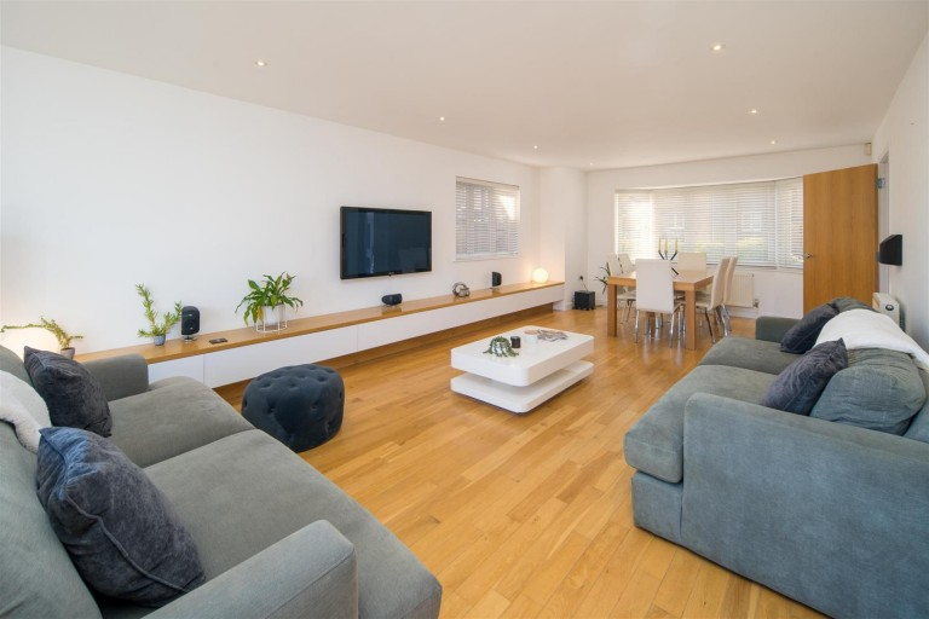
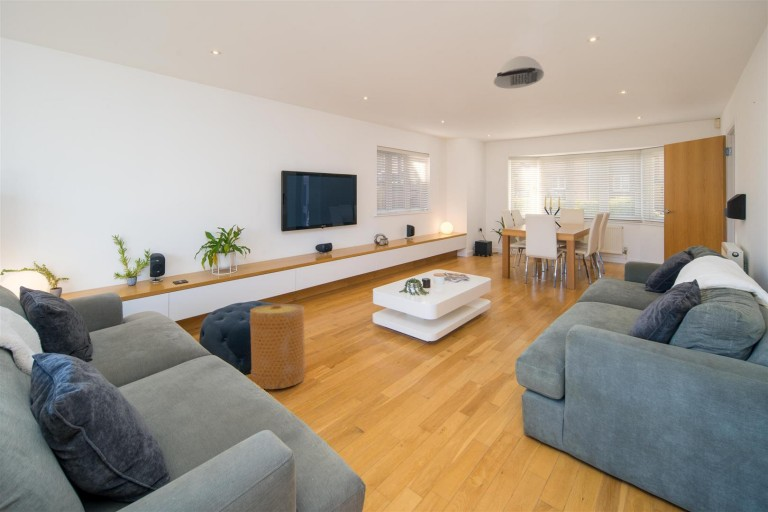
+ ceiling light [493,55,545,90]
+ basket [248,303,307,390]
